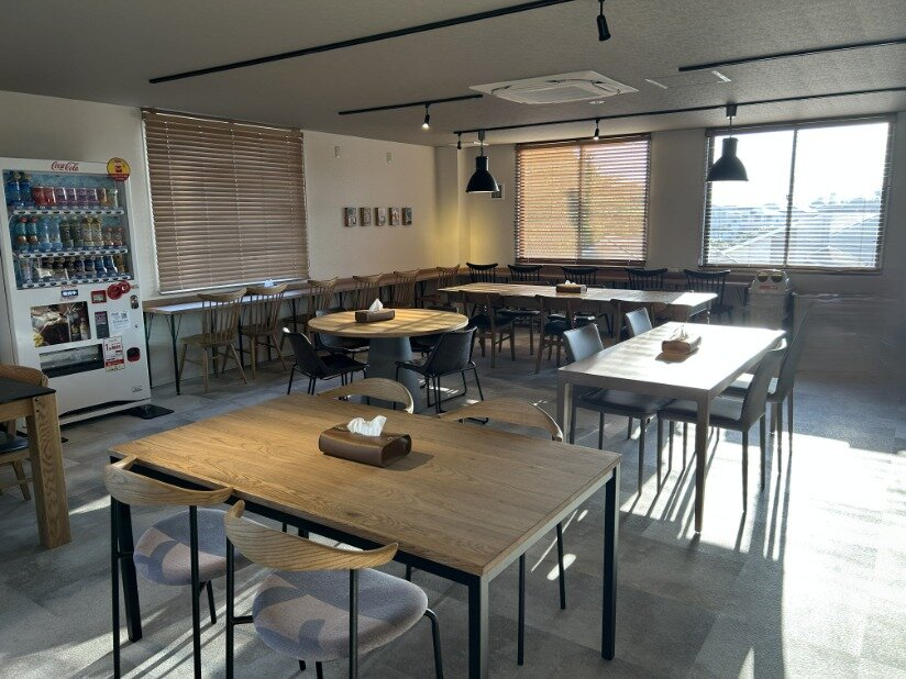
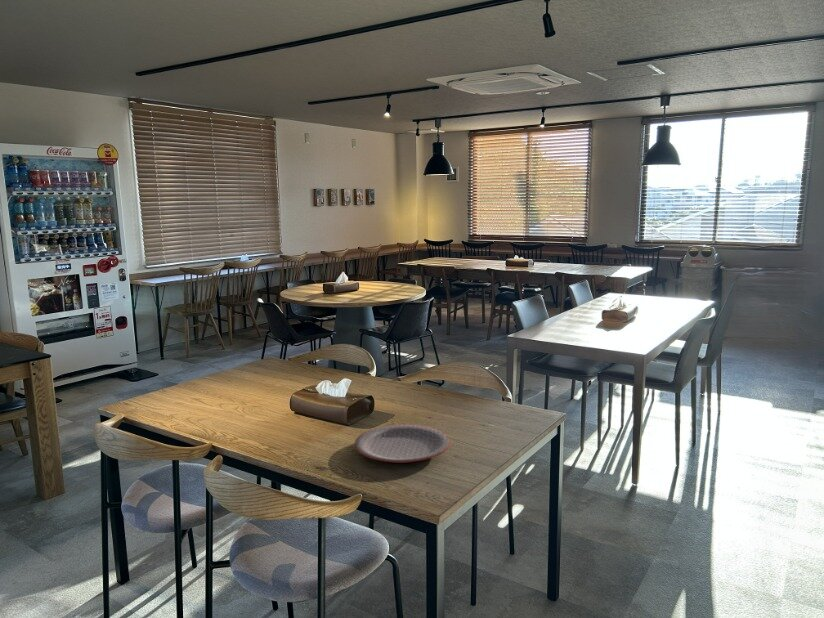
+ plate [354,423,451,464]
